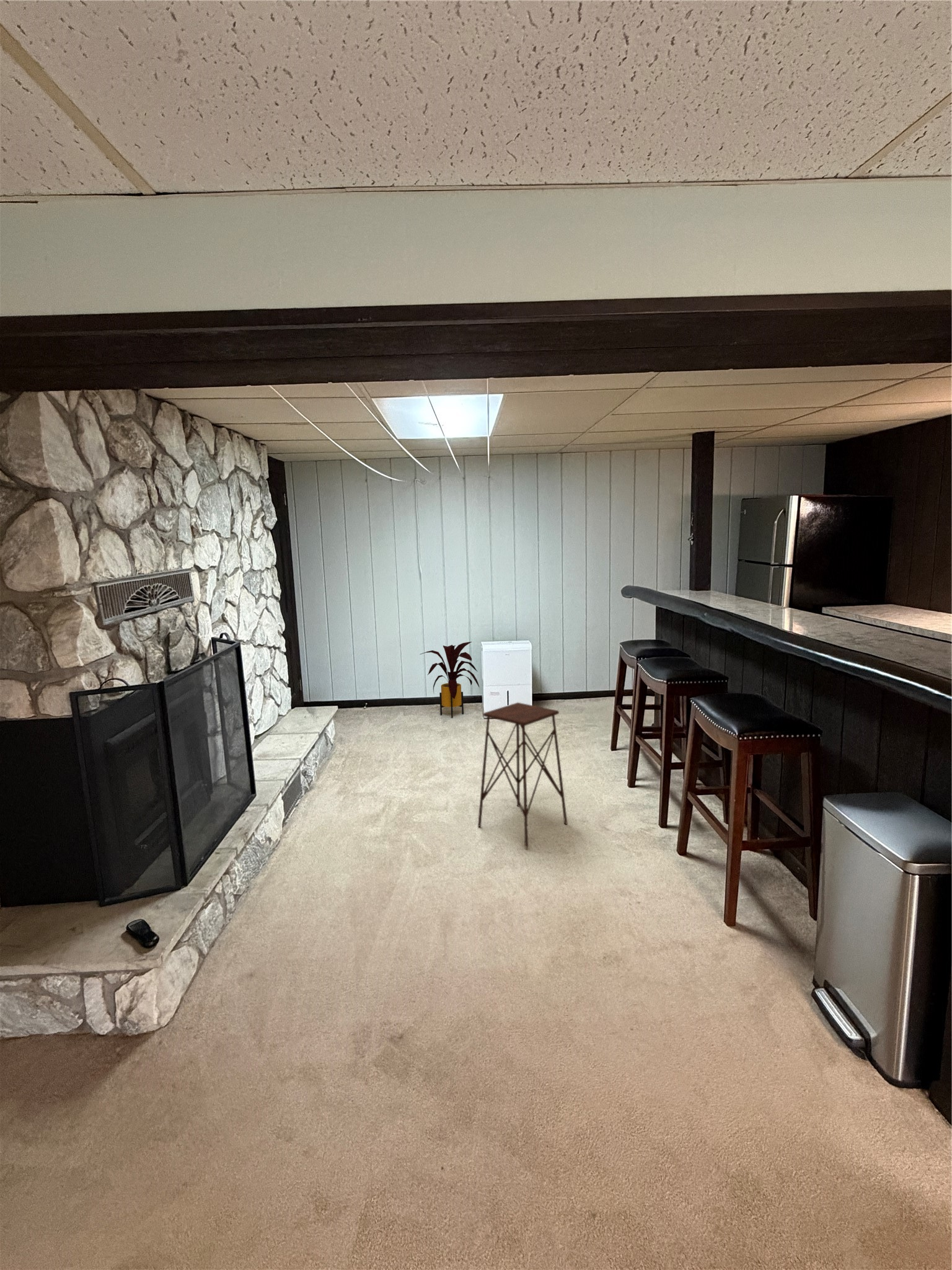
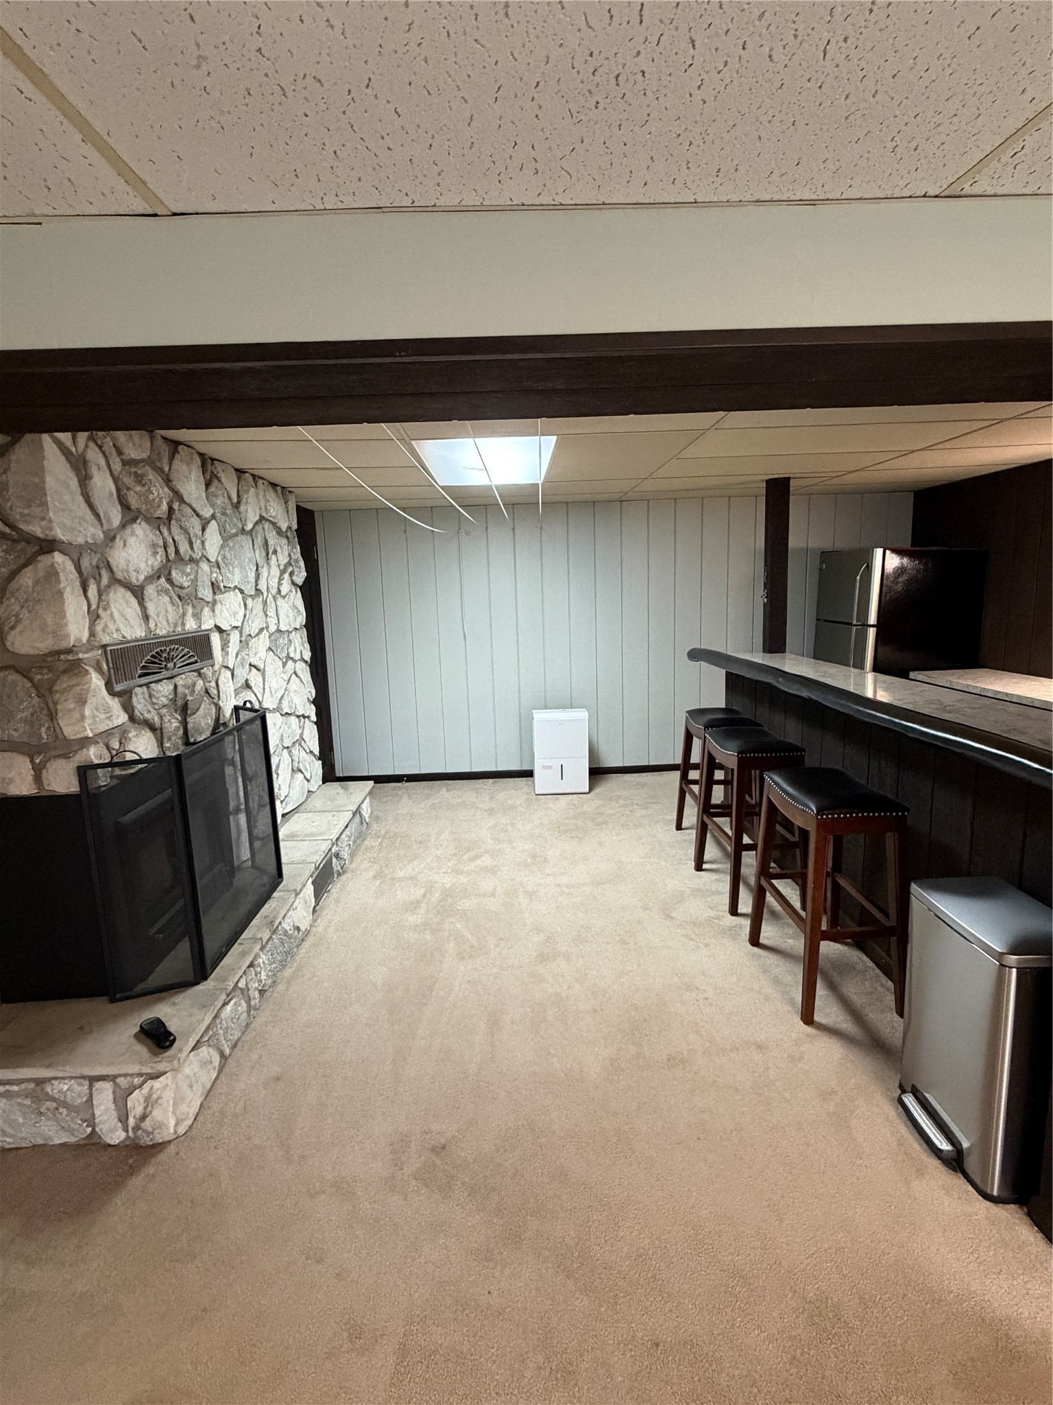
- house plant [420,641,480,718]
- side table [477,702,568,848]
